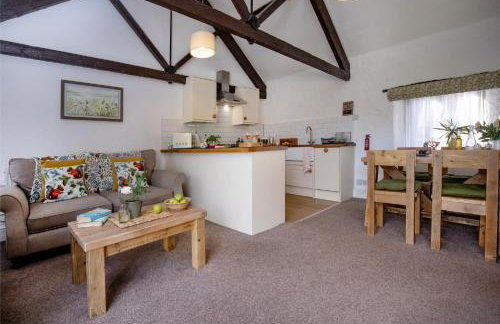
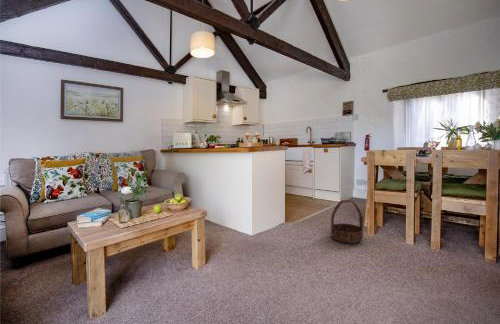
+ basket [330,199,364,245]
